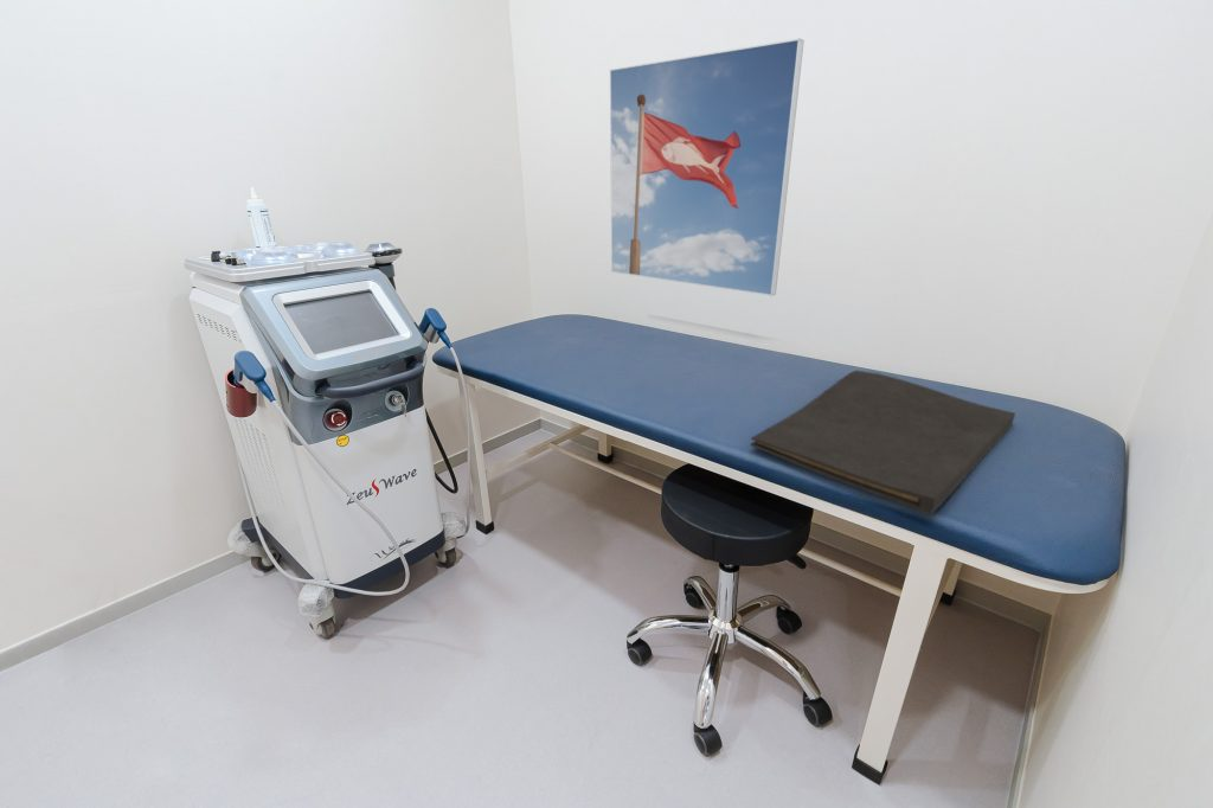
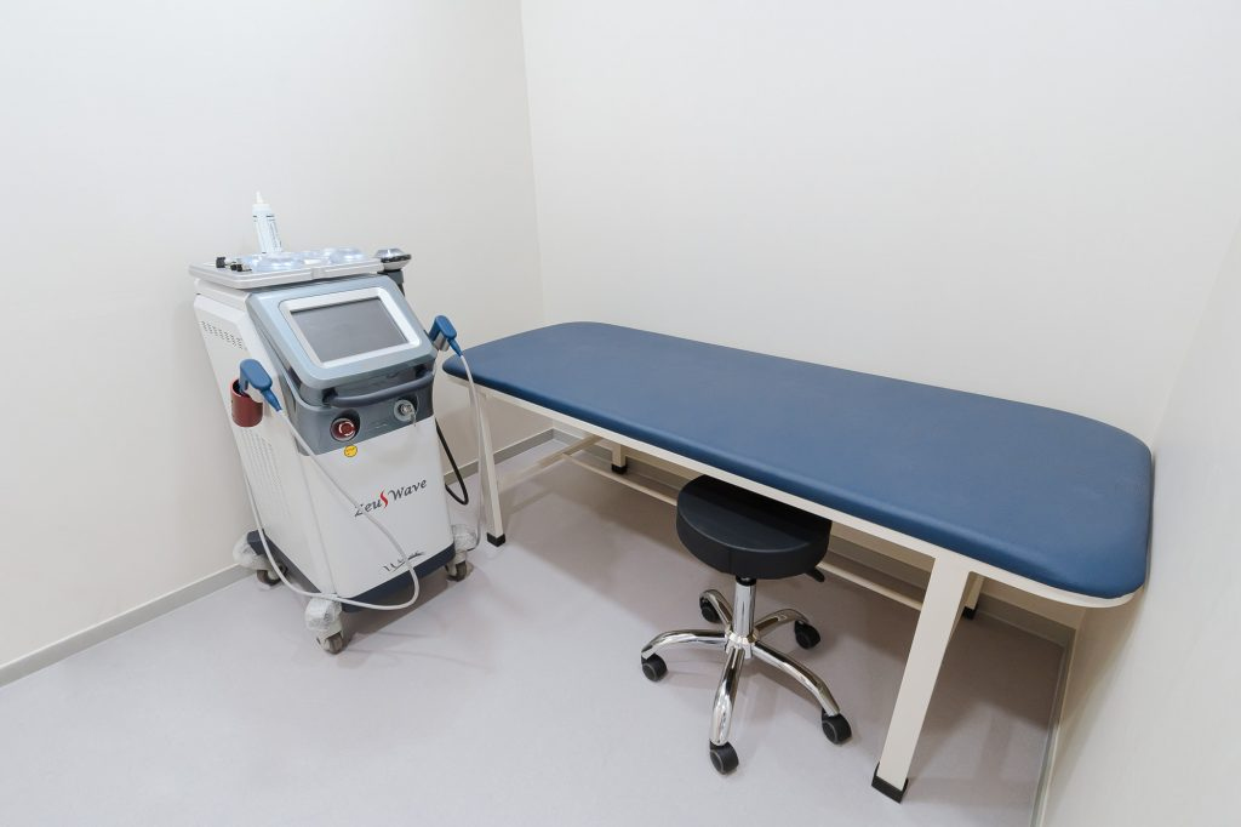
- hand towel [750,370,1016,517]
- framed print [609,38,806,297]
